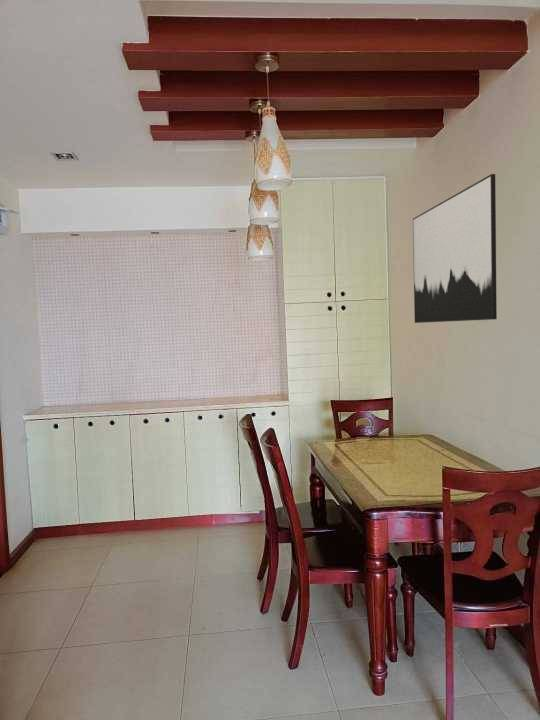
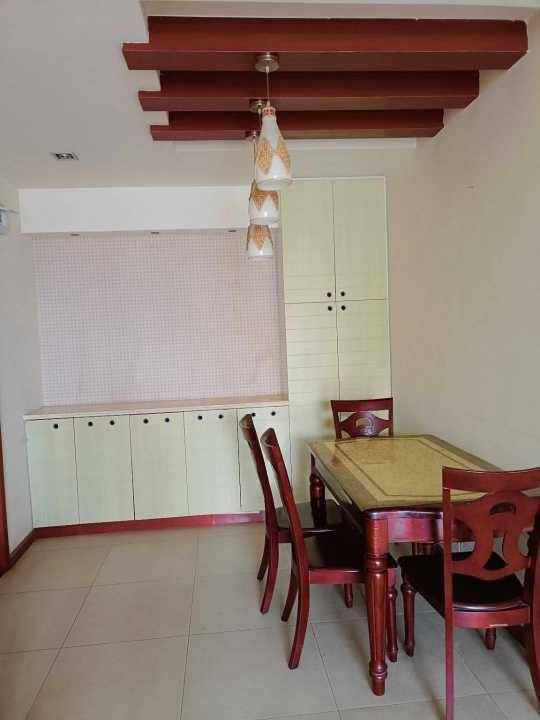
- wall art [412,173,498,324]
